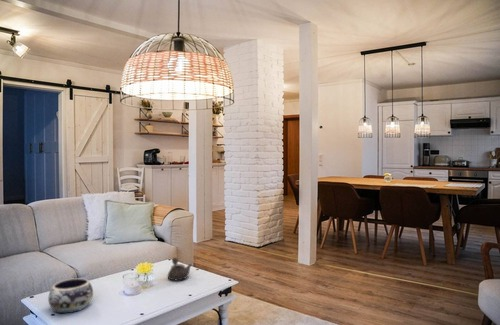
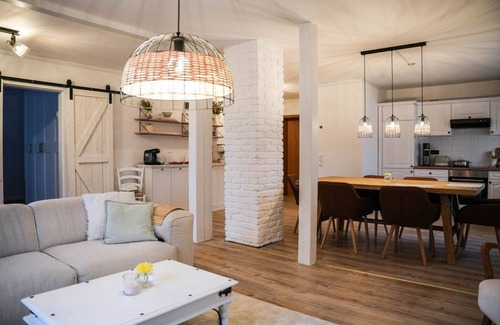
- decorative bowl [47,277,94,315]
- teapot [167,256,193,281]
